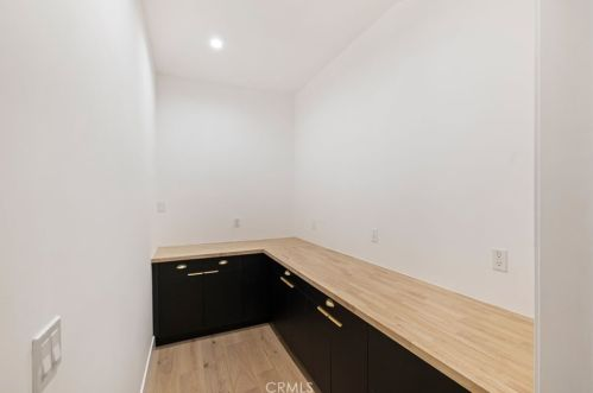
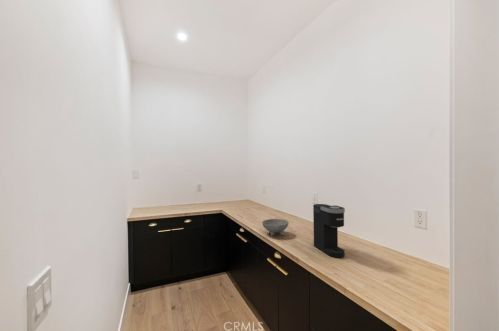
+ coffee maker [312,203,346,258]
+ bowl [261,218,290,236]
